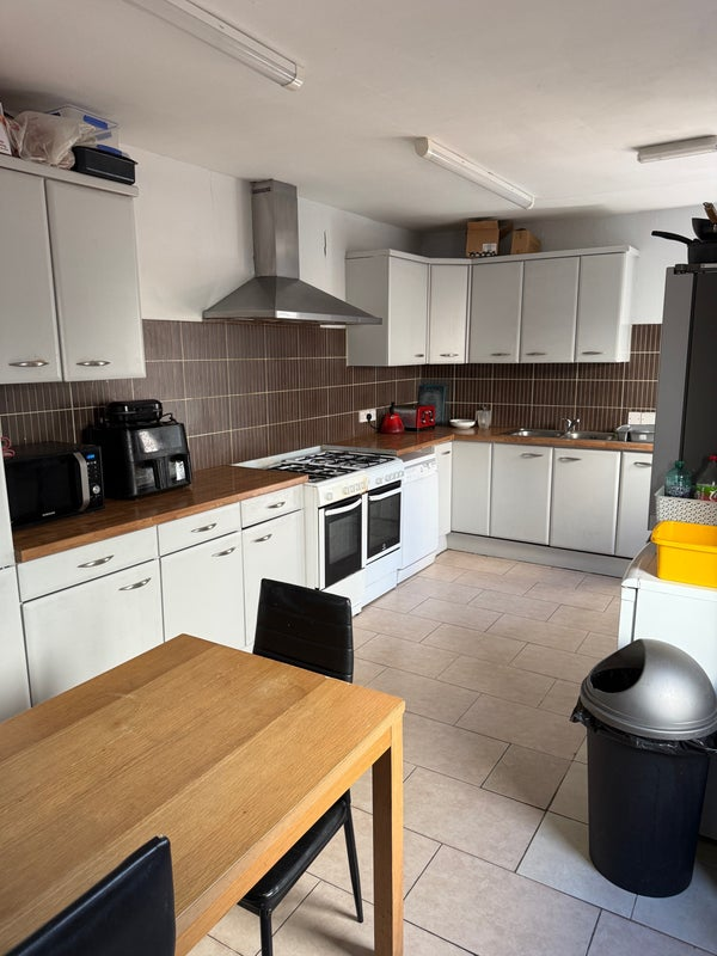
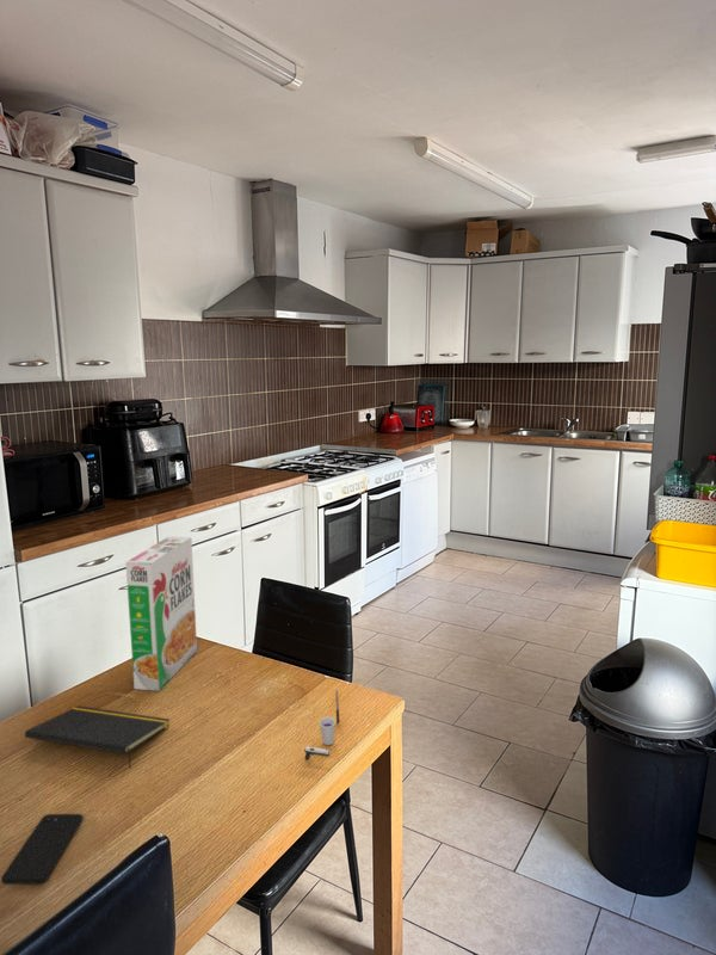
+ notepad [24,706,171,770]
+ smartphone [0,813,84,886]
+ cereal box [124,535,198,692]
+ cup [303,690,340,762]
